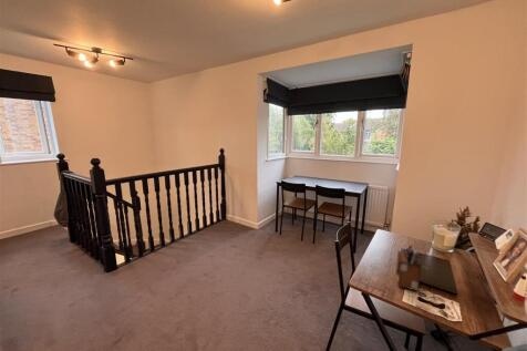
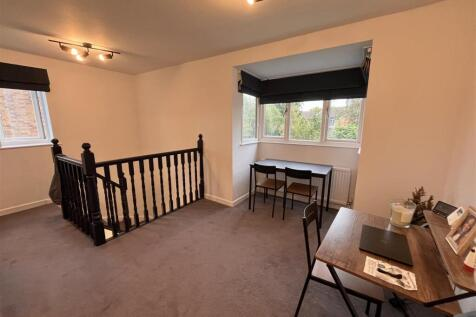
- desk organizer [394,245,422,292]
